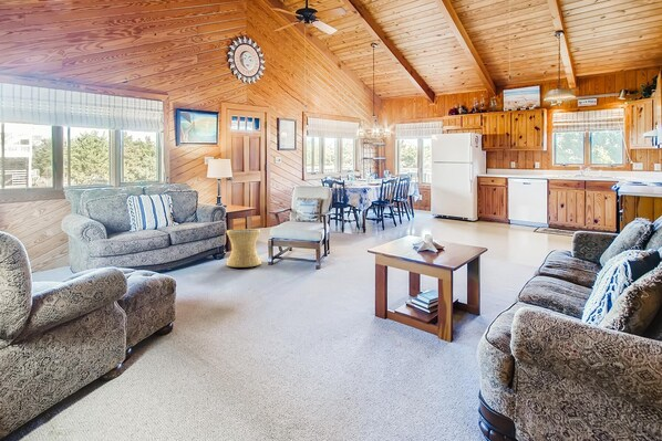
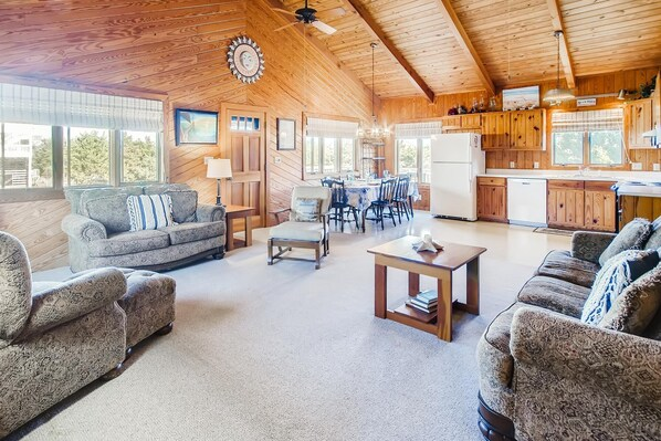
- side table [226,228,262,269]
